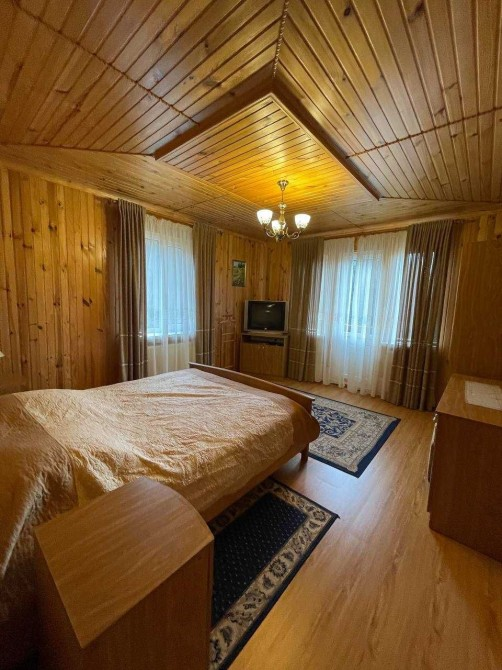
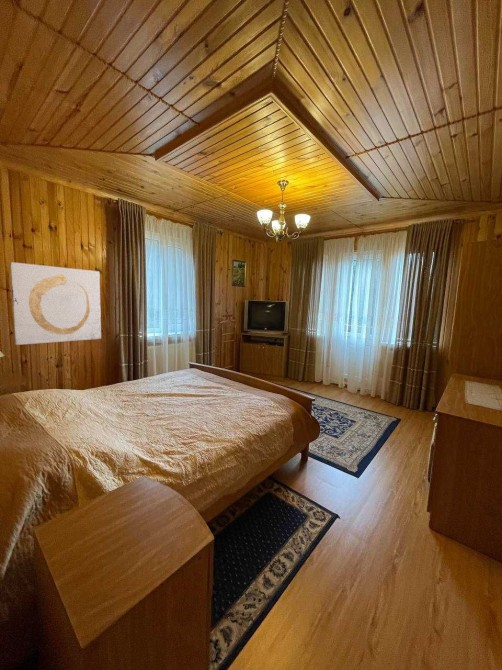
+ wall art [9,261,102,346]
